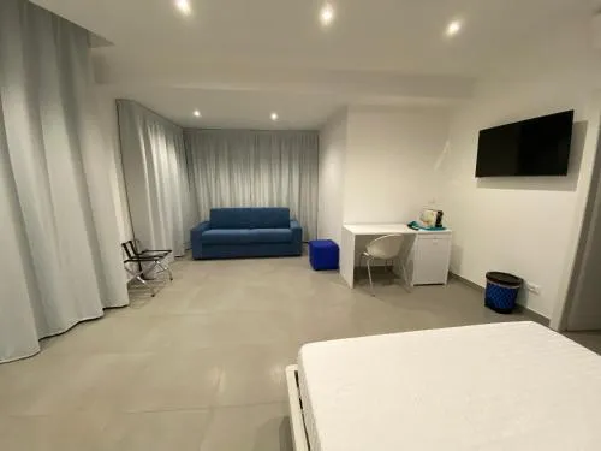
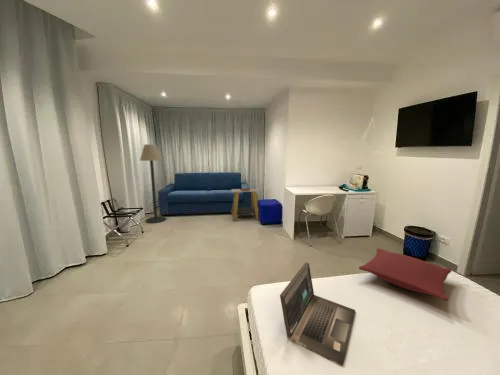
+ laptop [279,262,356,367]
+ side table [230,187,260,222]
+ floor lamp [139,144,167,224]
+ pillow [358,247,452,302]
